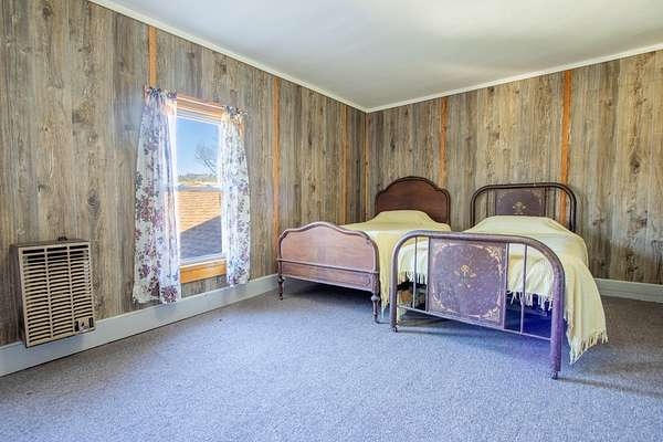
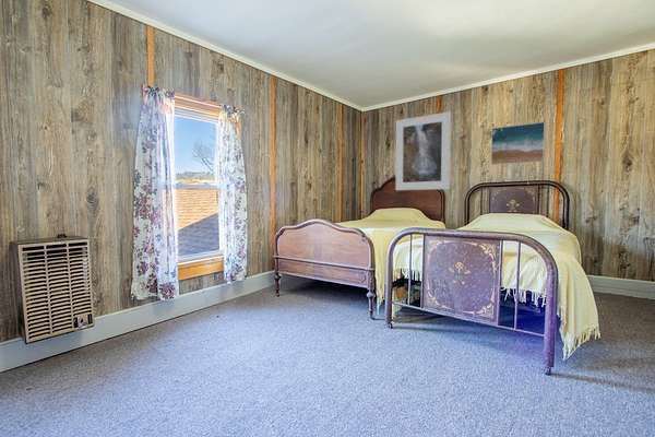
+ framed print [490,121,546,166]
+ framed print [394,110,452,191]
